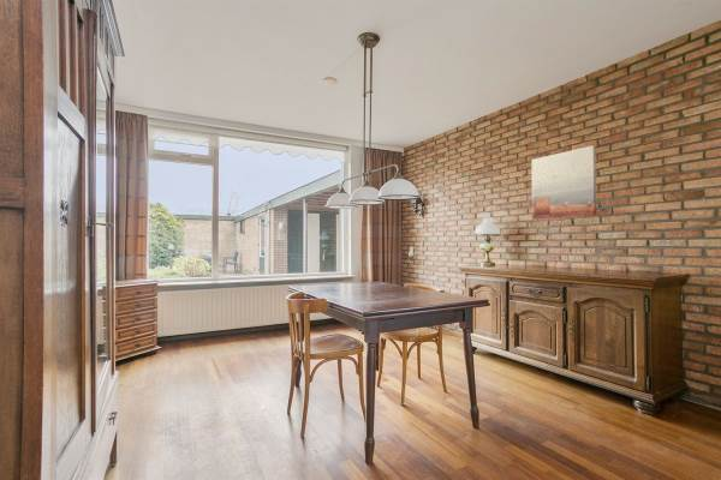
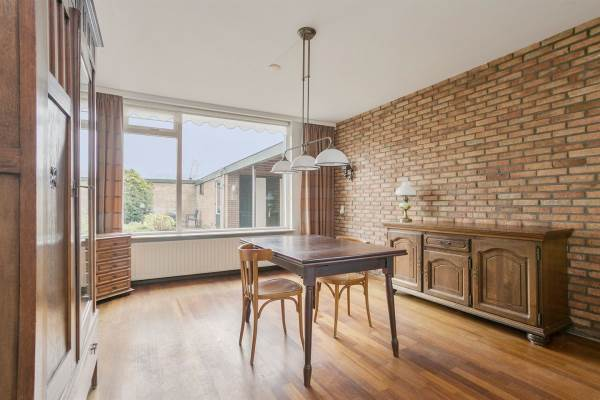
- wall art [530,144,597,221]
